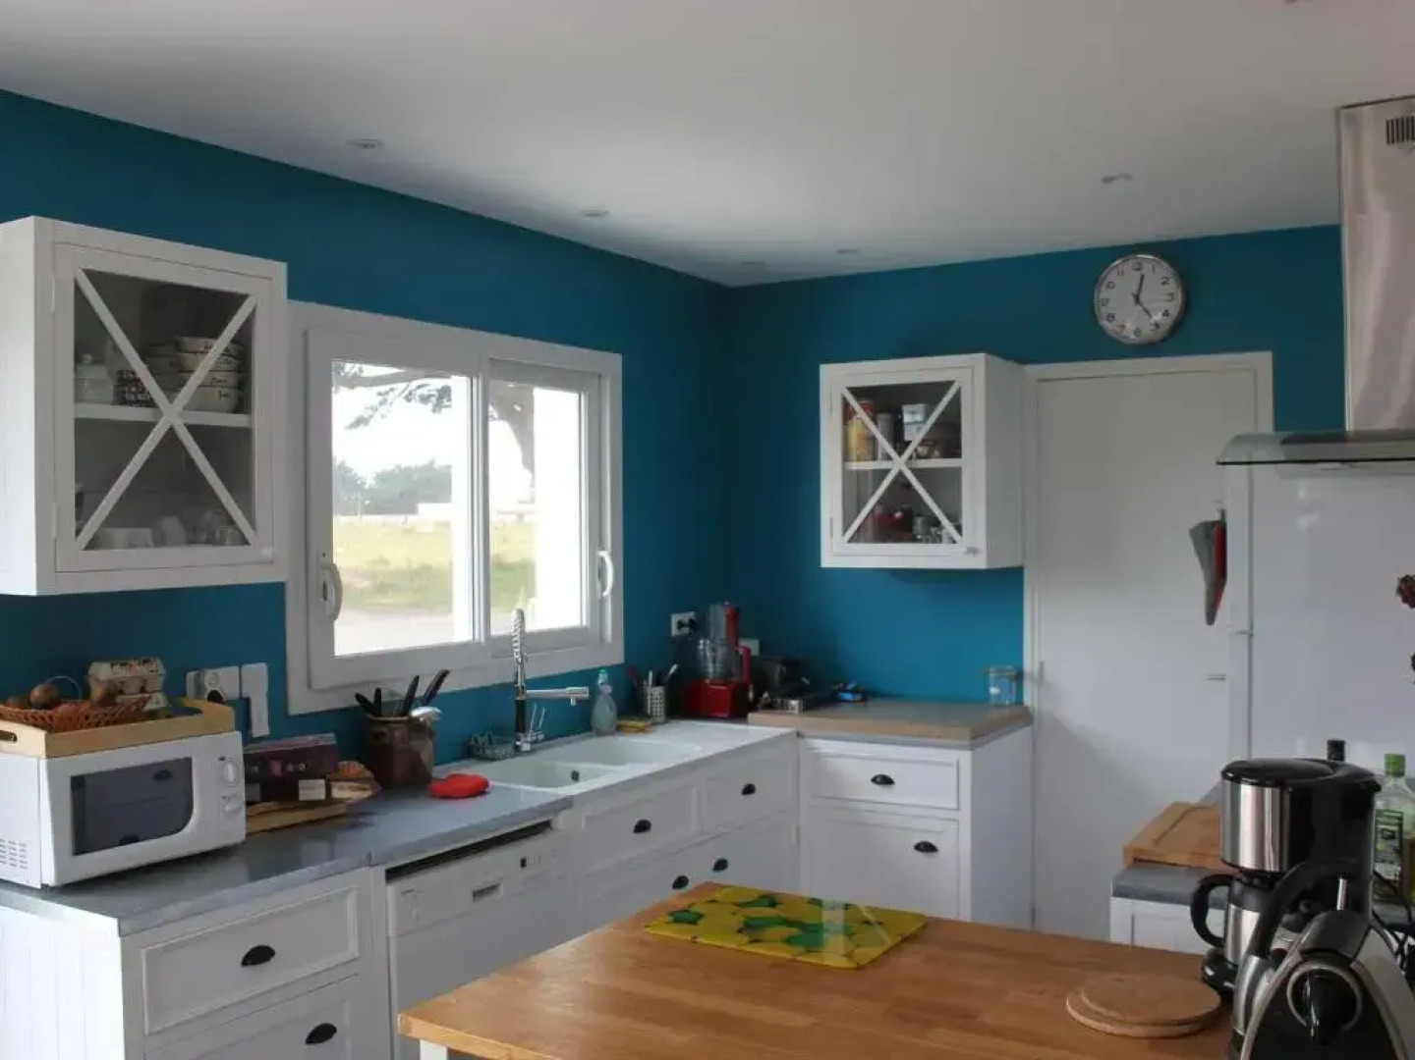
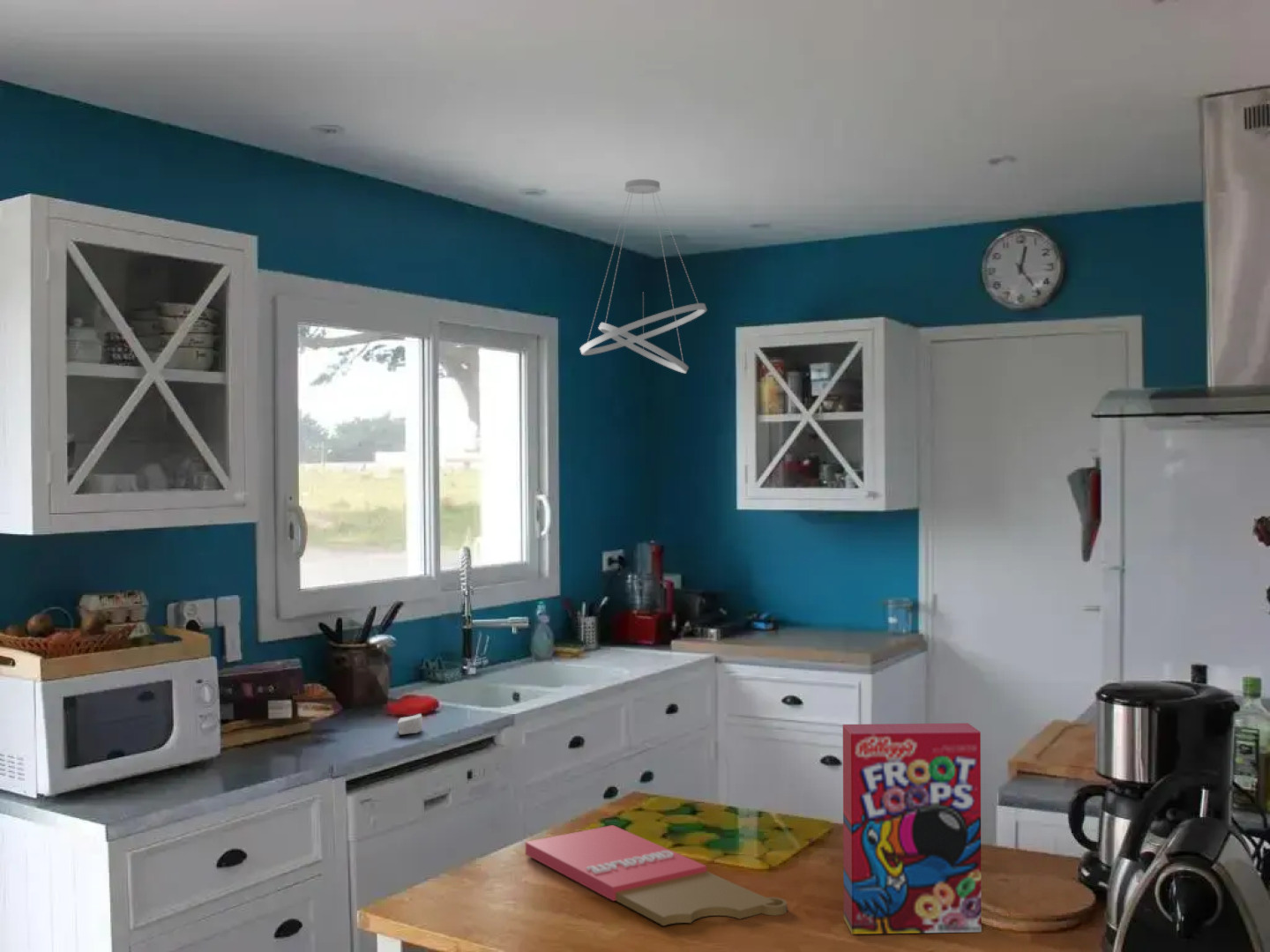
+ soap bar [397,713,423,735]
+ cutting board [525,824,788,926]
+ cereal box [842,722,982,934]
+ pendant light [579,178,708,374]
